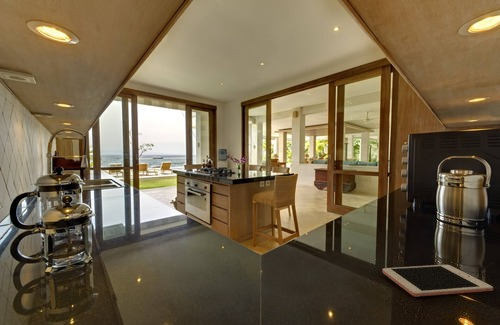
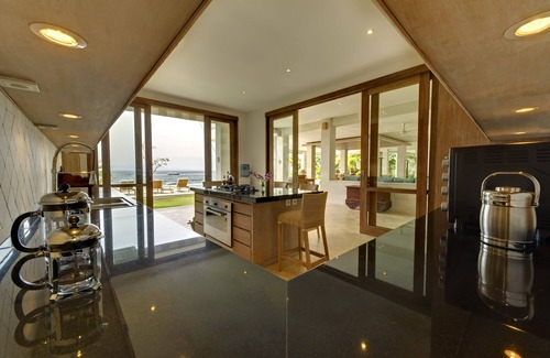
- cell phone [382,264,494,298]
